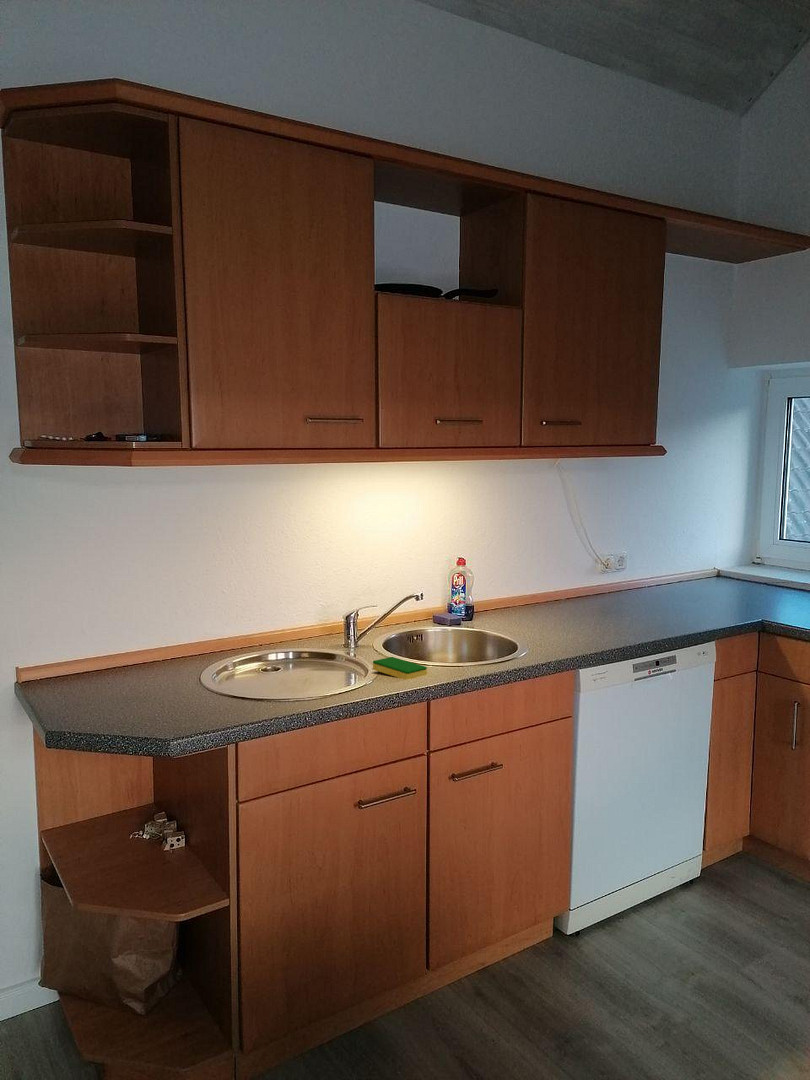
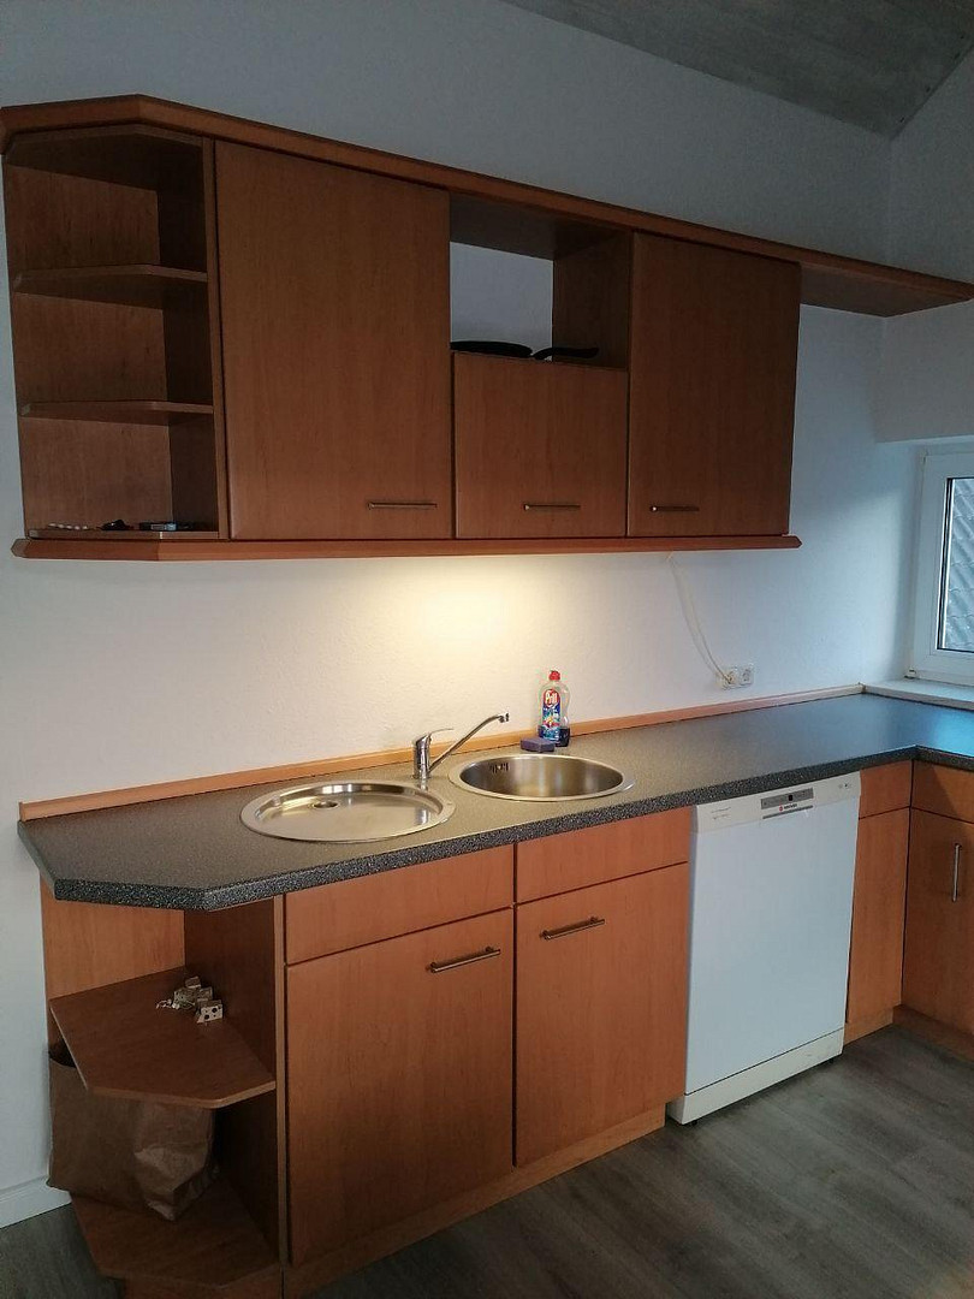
- dish sponge [372,656,428,680]
